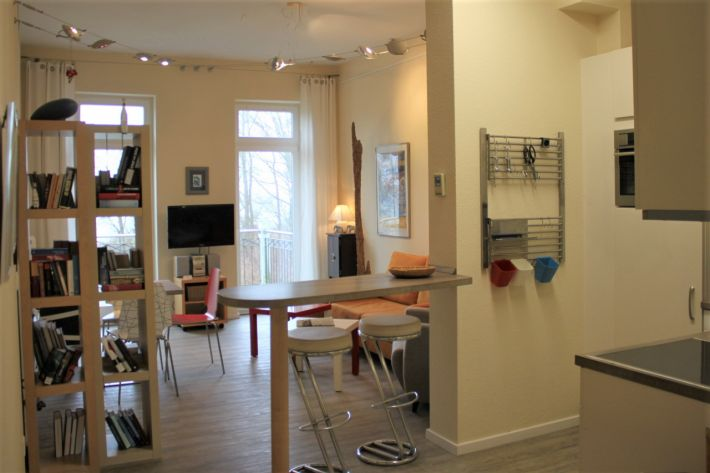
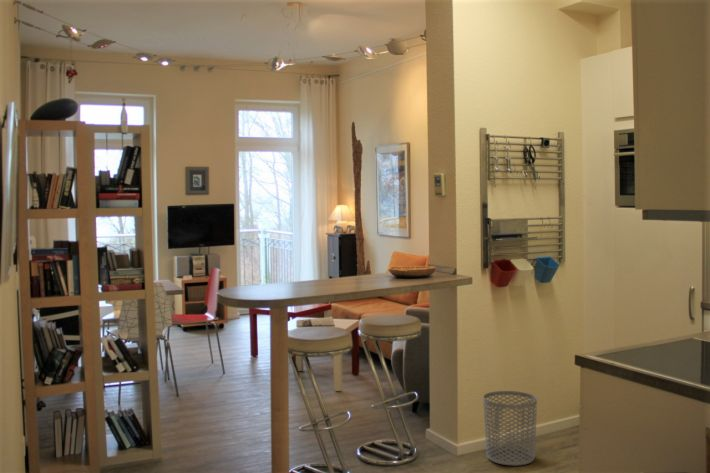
+ waste bin [482,390,538,467]
